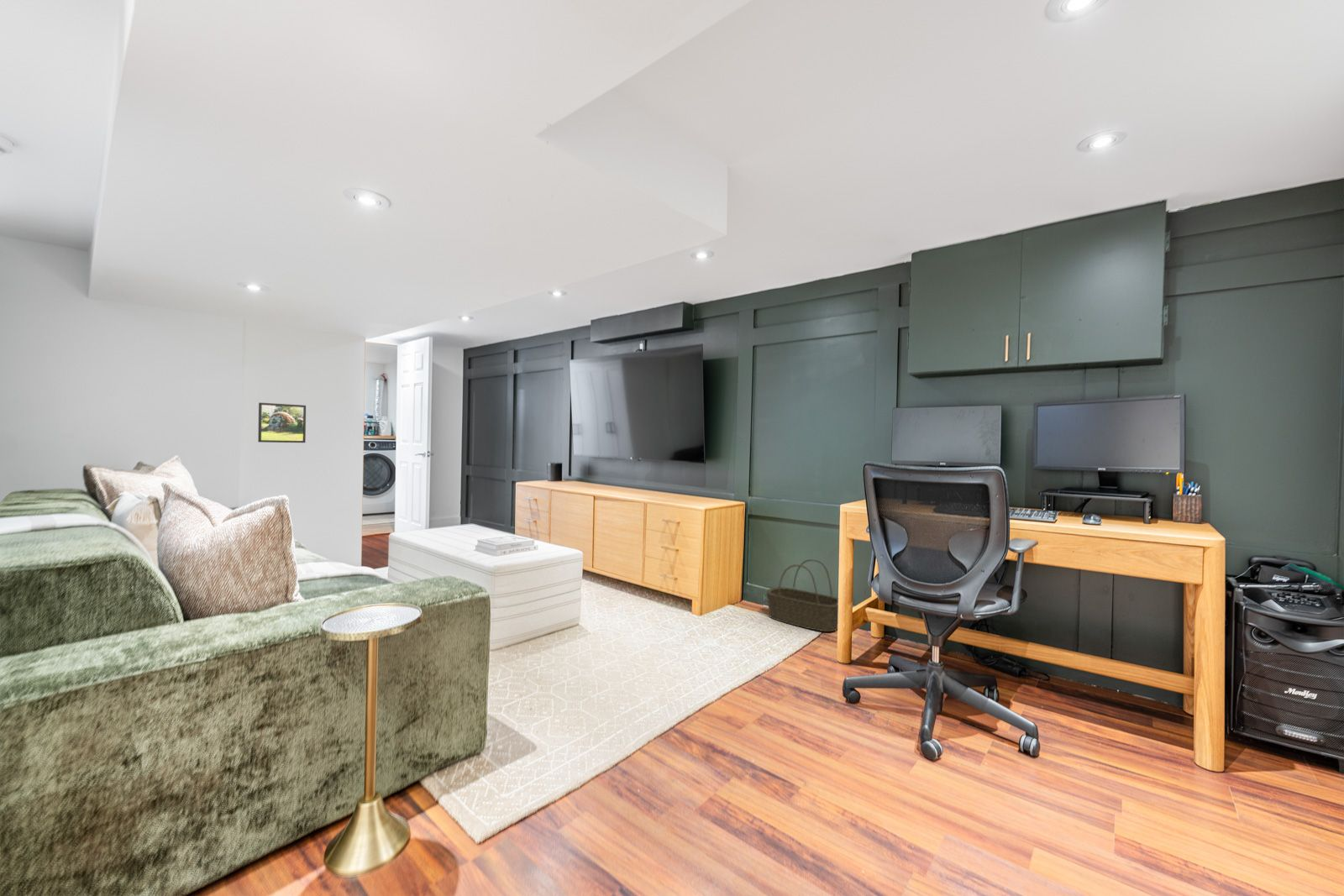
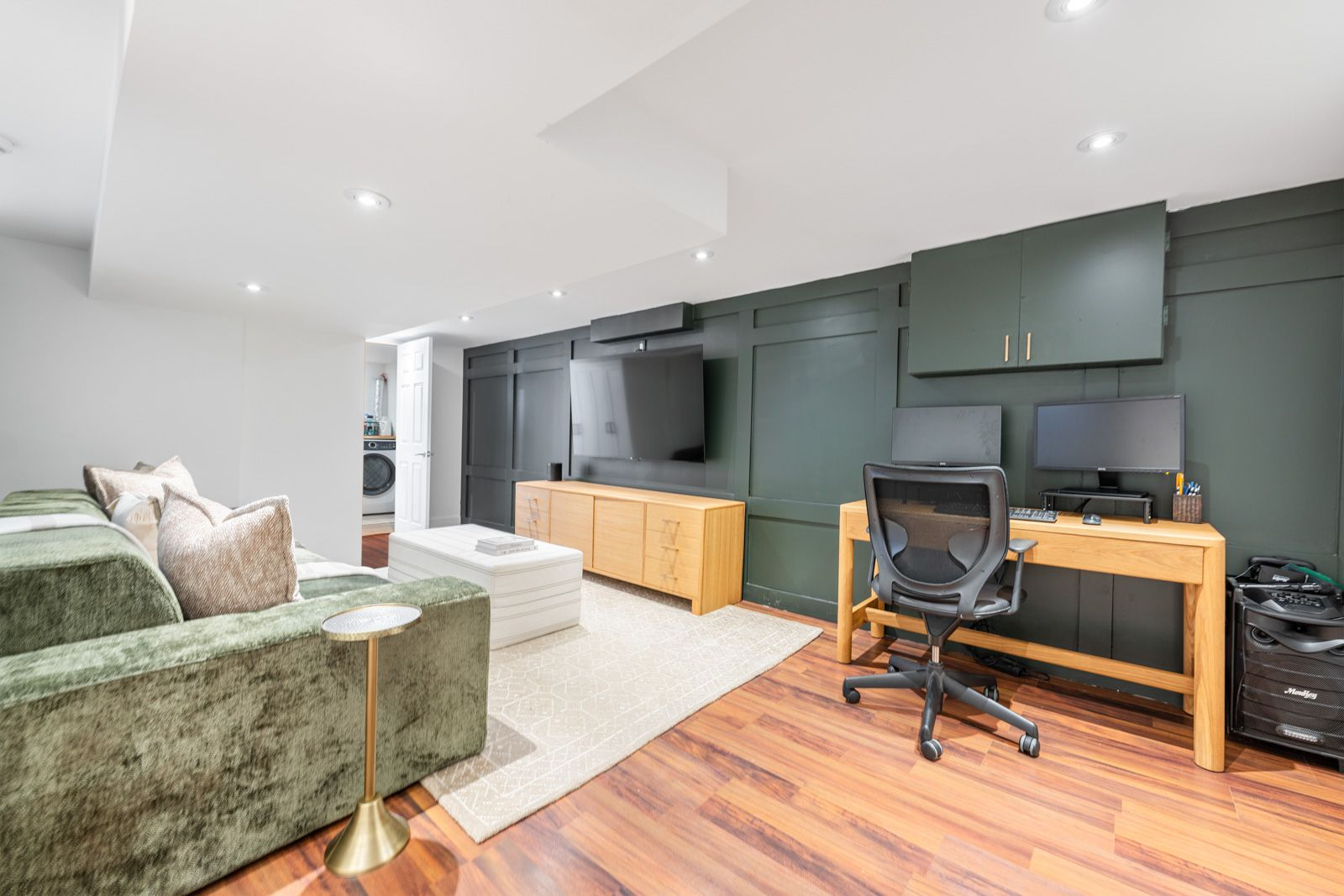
- basket [766,558,838,632]
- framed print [257,402,307,443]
